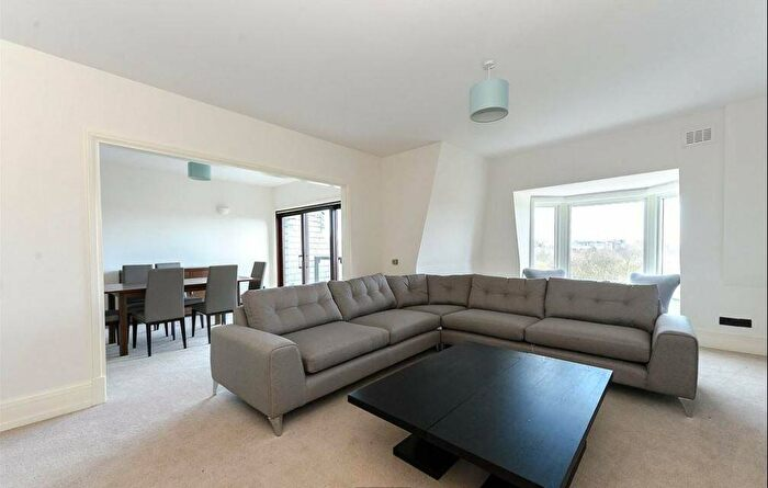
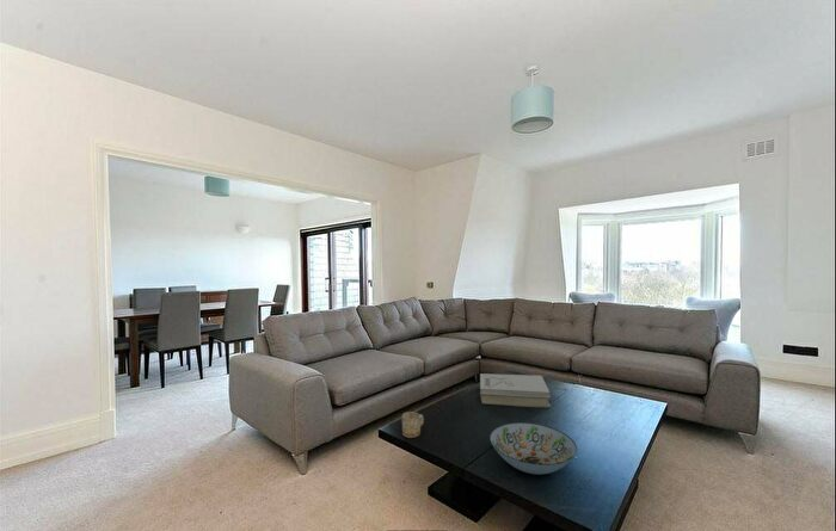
+ decorative bowl [488,421,578,476]
+ books [479,372,552,408]
+ mug [401,410,425,439]
